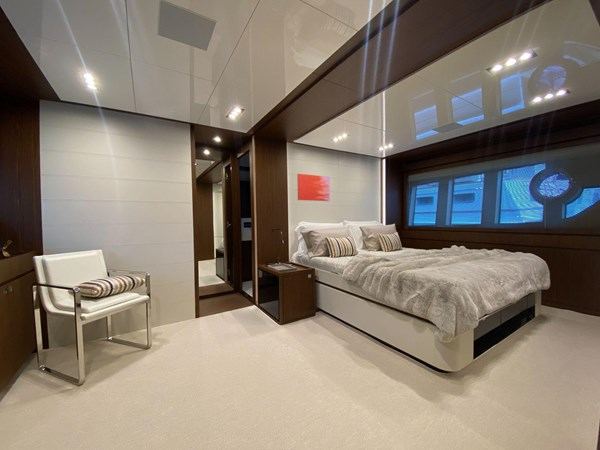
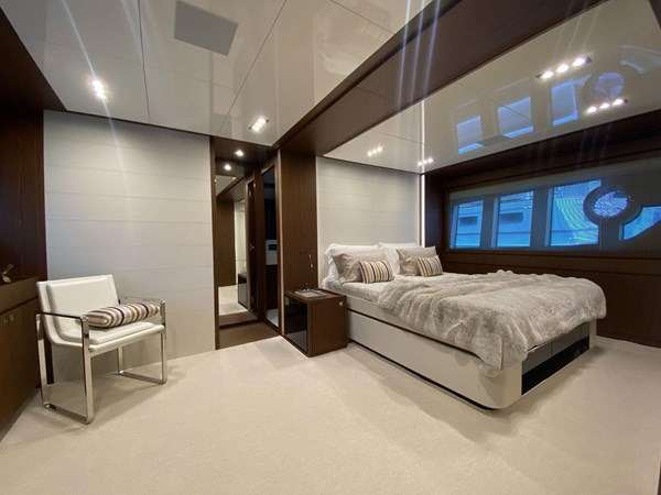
- wall art [296,173,331,202]
